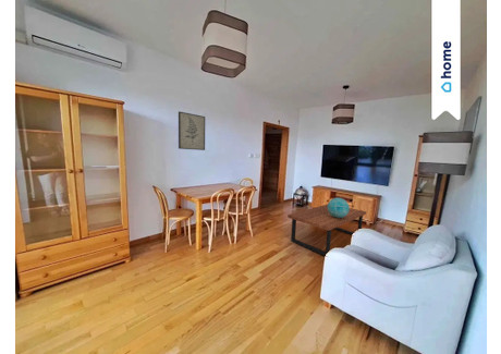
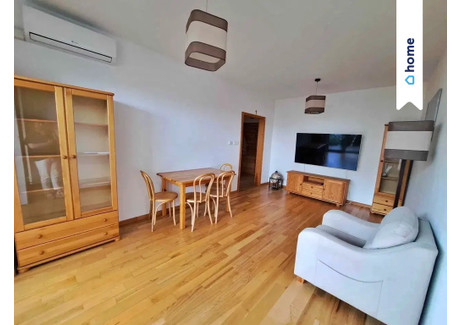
- coffee table [286,204,367,257]
- decorative globe [327,197,351,218]
- wall art [178,110,206,151]
